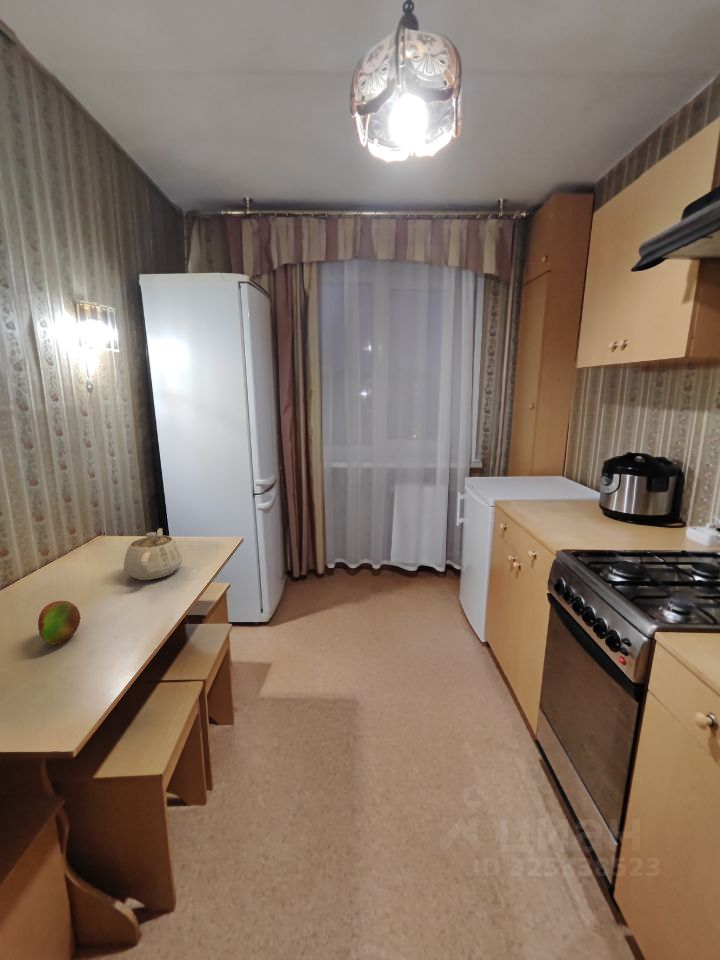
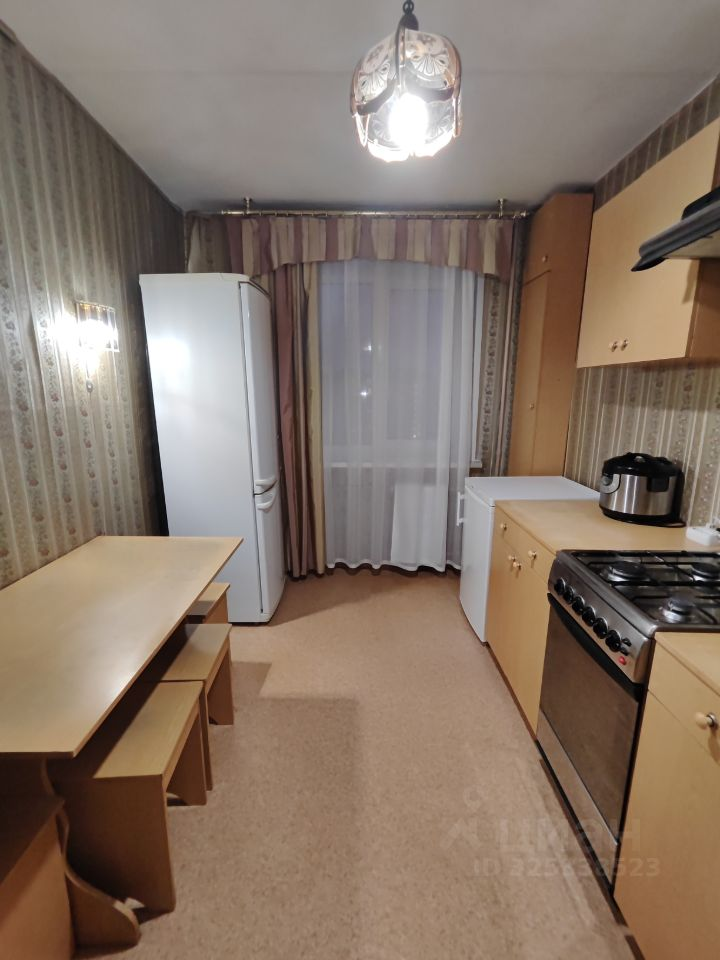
- fruit [37,600,81,646]
- teapot [123,527,183,581]
